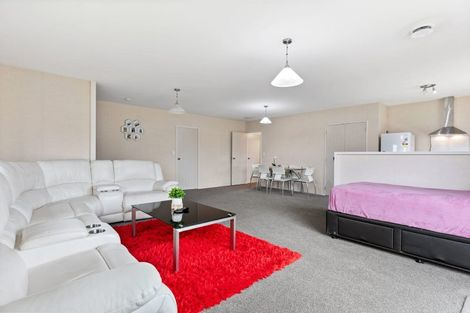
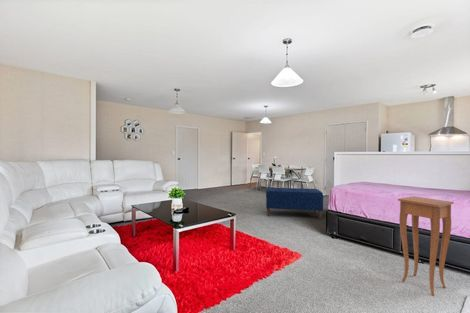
+ side table [397,195,455,297]
+ bench [265,186,324,220]
